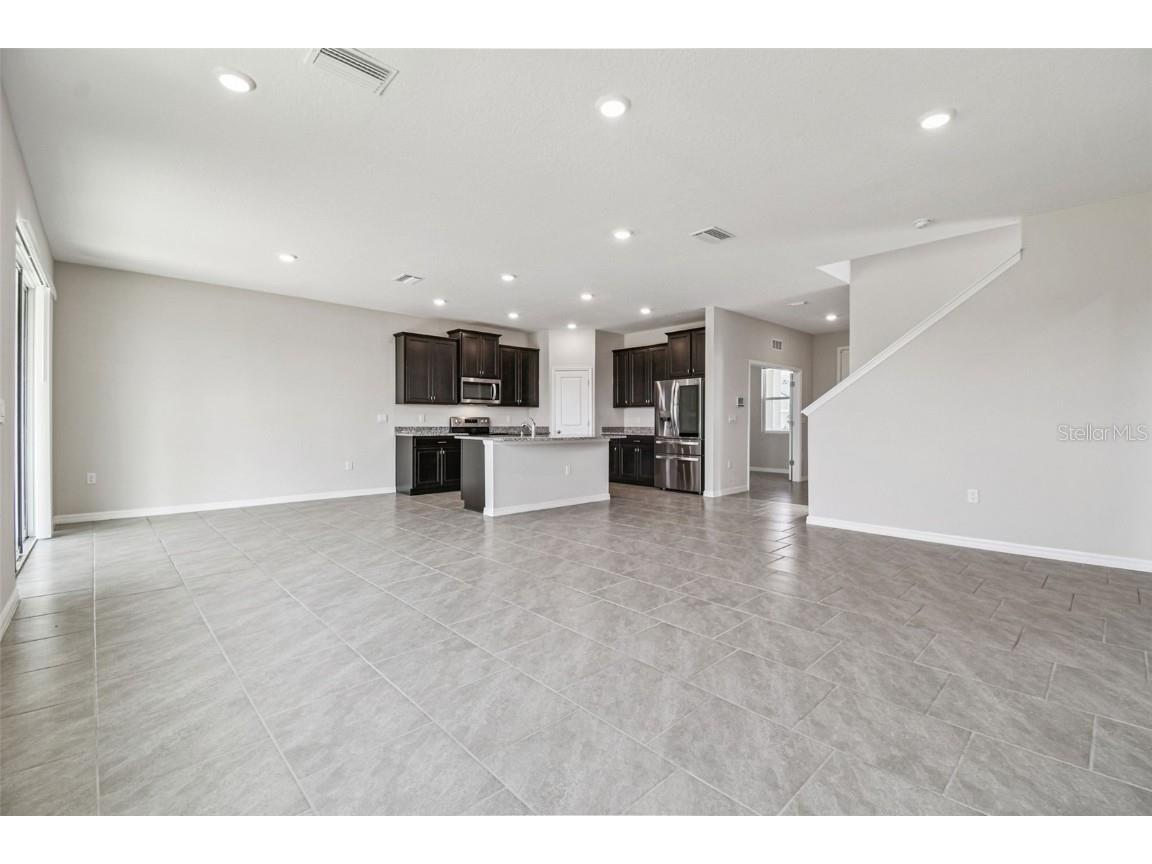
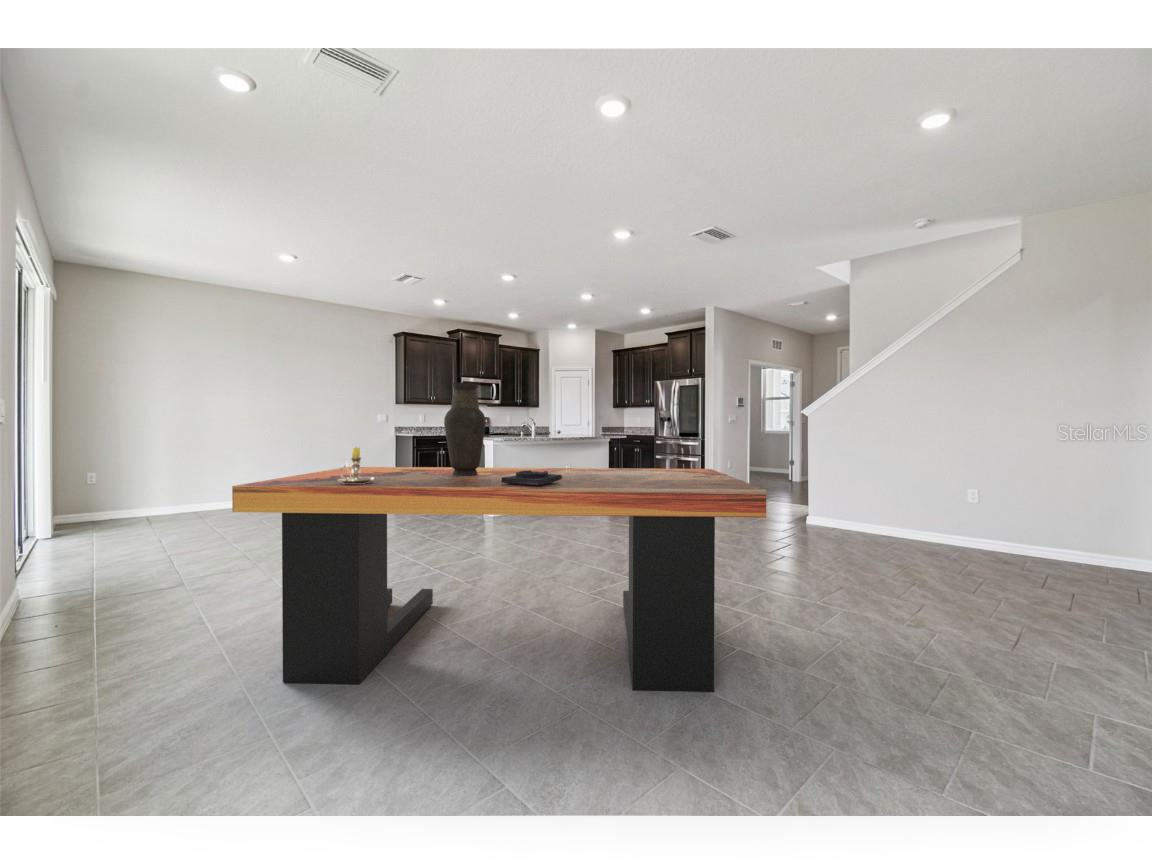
+ candlestick [338,447,374,484]
+ decorative bowl [502,470,562,486]
+ vase [443,382,487,476]
+ dining table [231,466,767,693]
